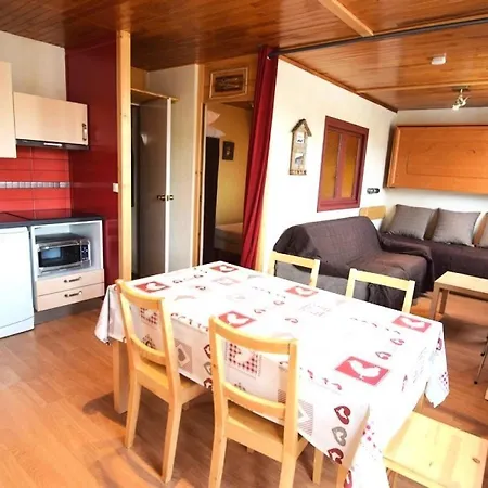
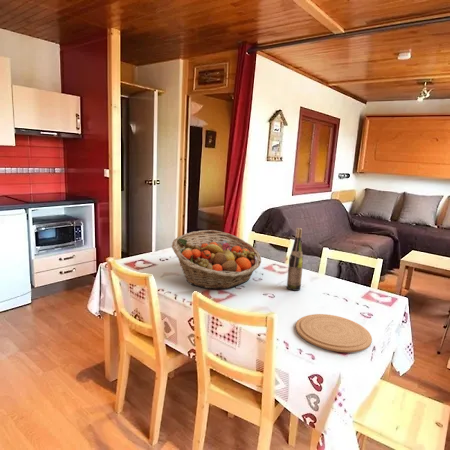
+ fruit basket [171,229,262,290]
+ plate [295,313,373,353]
+ wine bottle [286,227,304,292]
